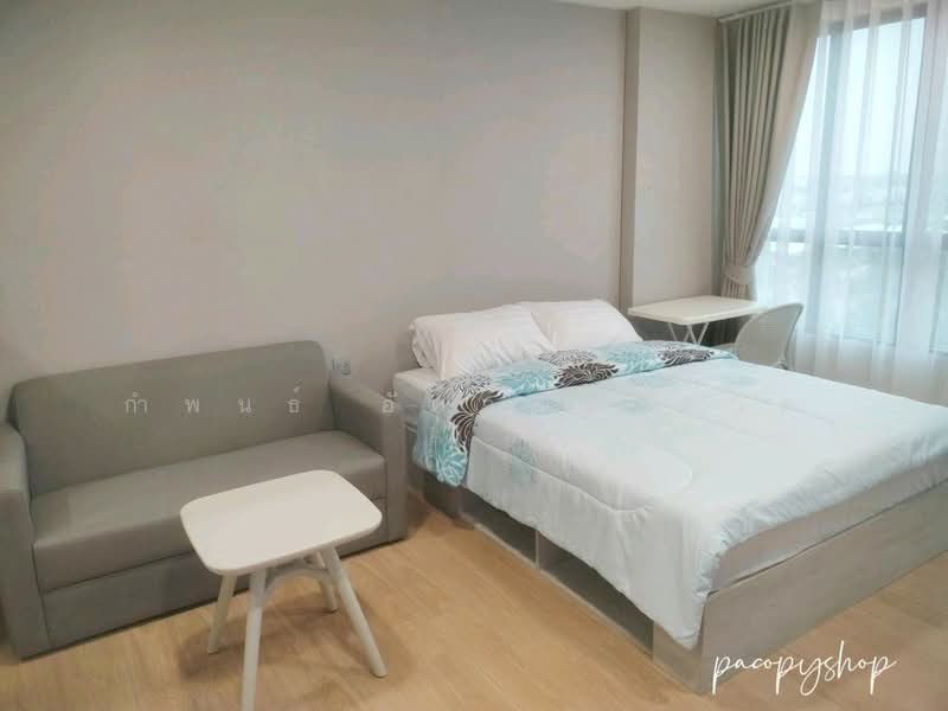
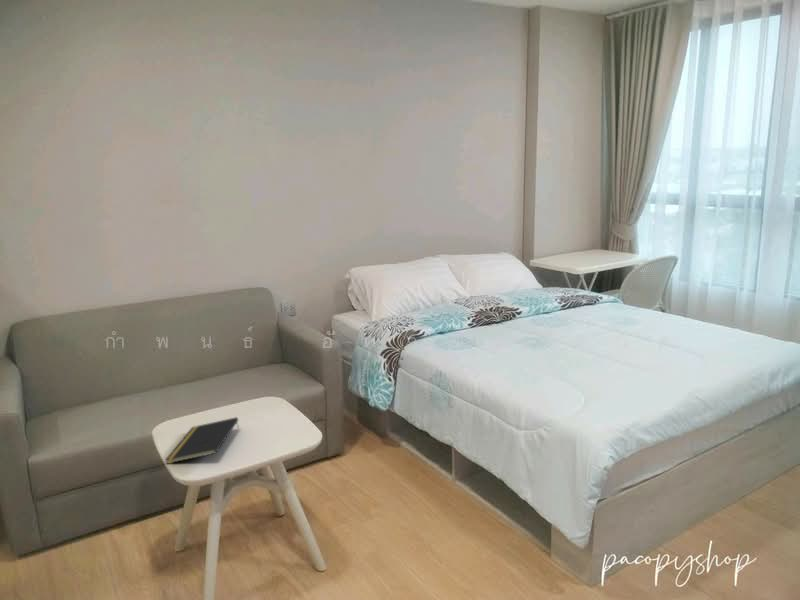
+ notepad [164,416,240,465]
